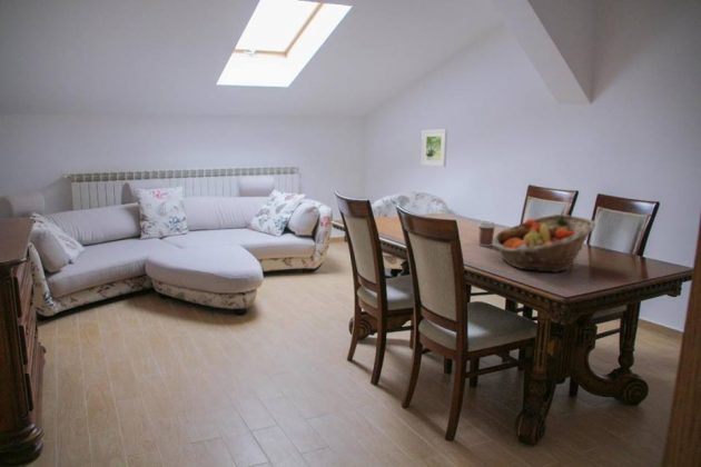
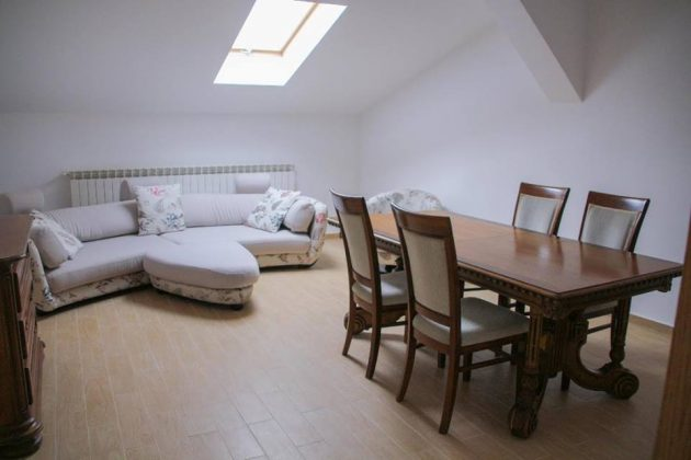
- fruit basket [492,213,598,274]
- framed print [421,129,448,168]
- coffee cup [476,220,497,247]
